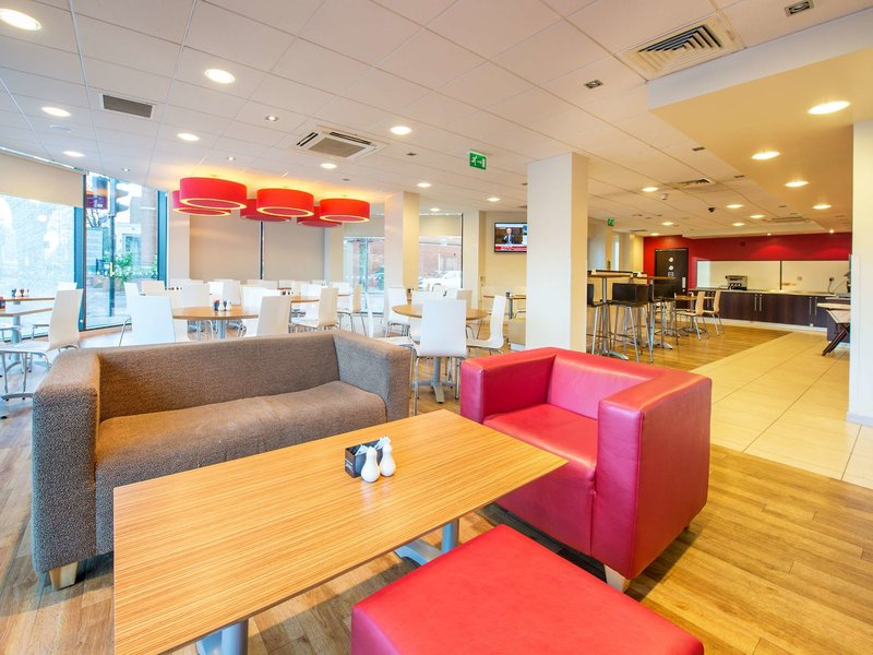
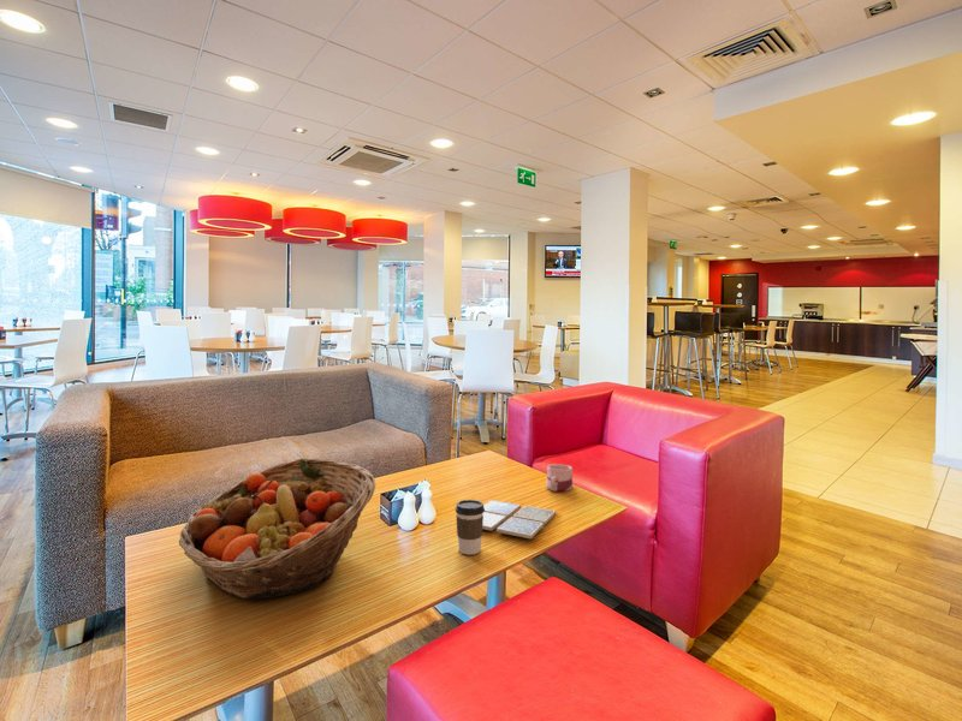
+ drink coaster [482,499,557,540]
+ coffee cup [455,499,485,556]
+ fruit basket [178,458,376,600]
+ mug [546,463,574,493]
